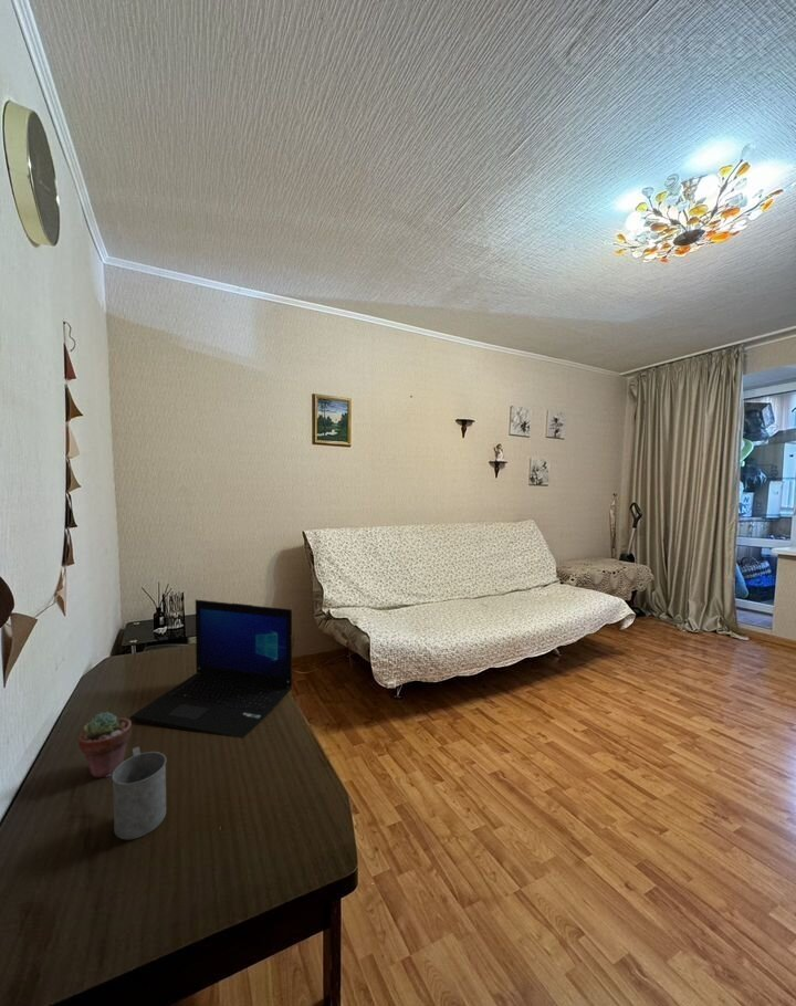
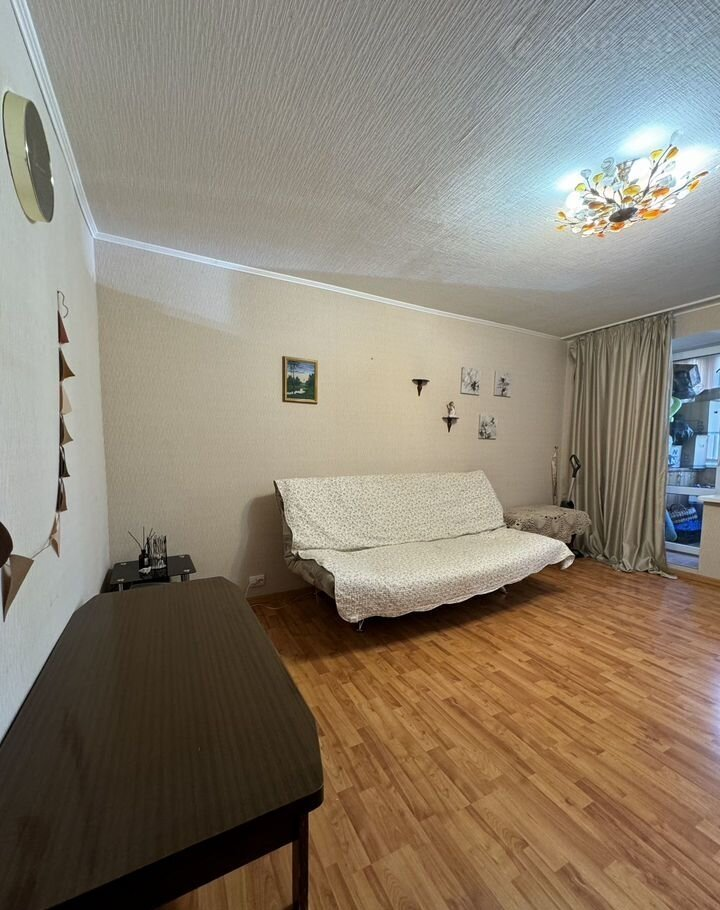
- laptop [129,599,293,740]
- potted succulent [77,711,133,778]
- mug [111,745,168,841]
